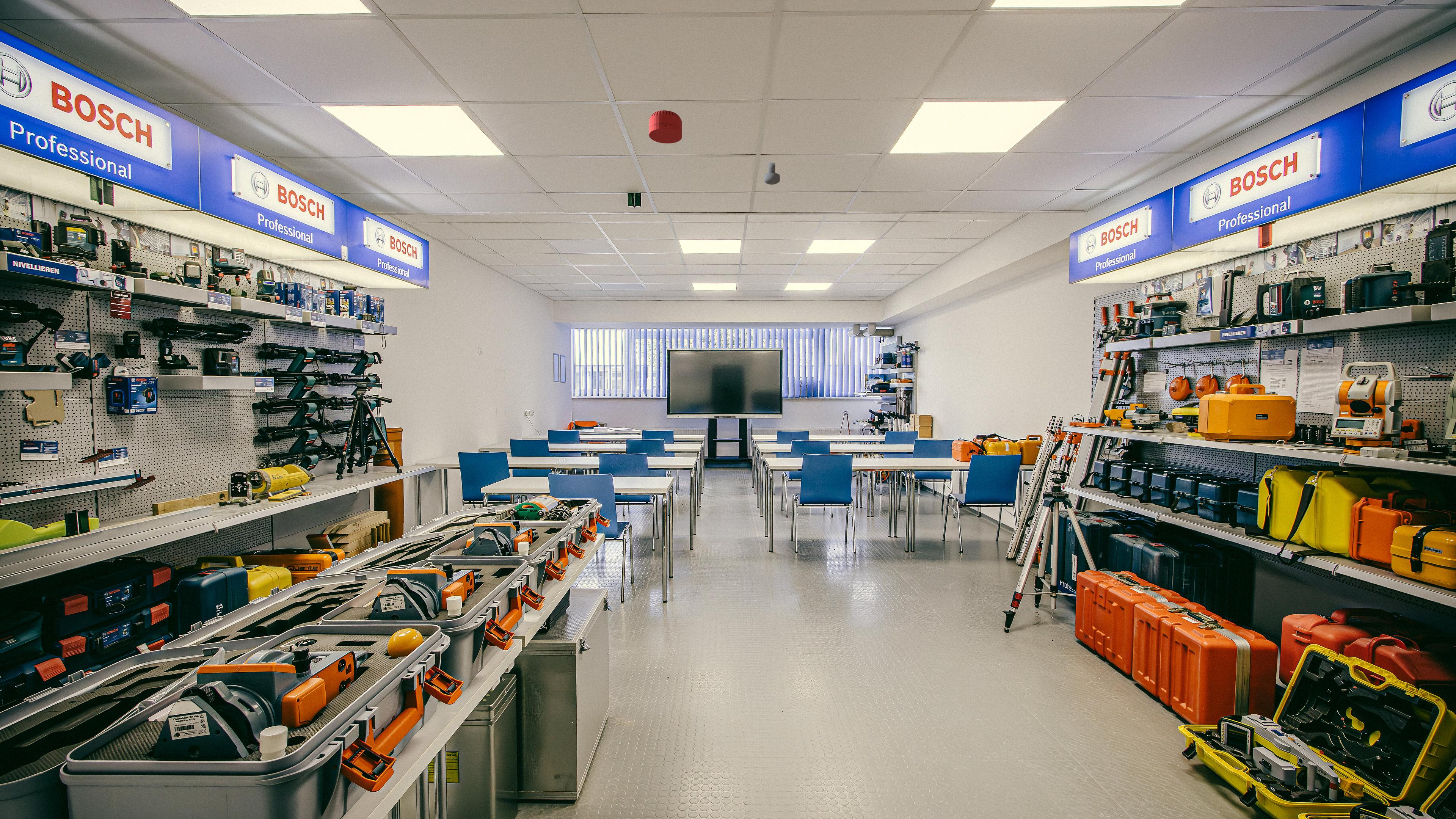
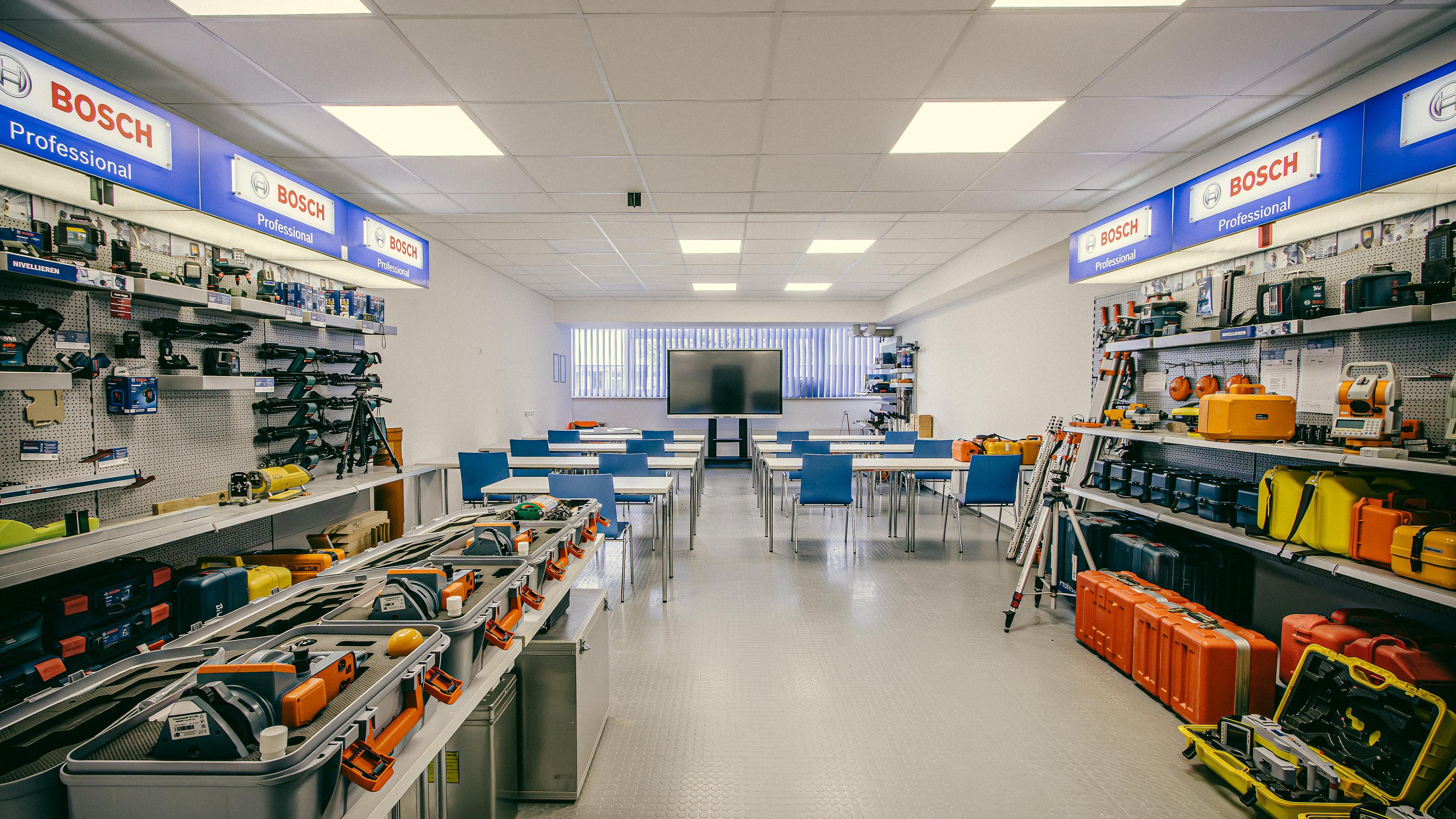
- smoke detector [649,110,682,144]
- security camera [764,162,780,185]
